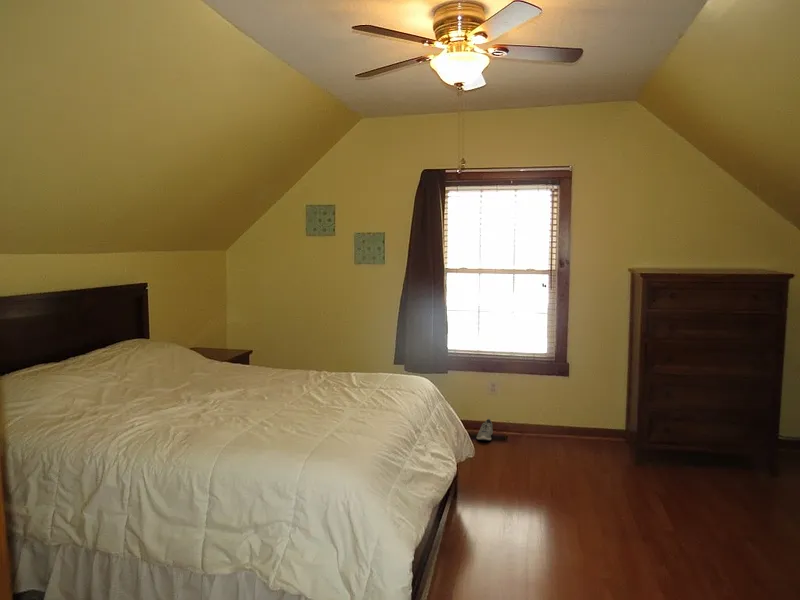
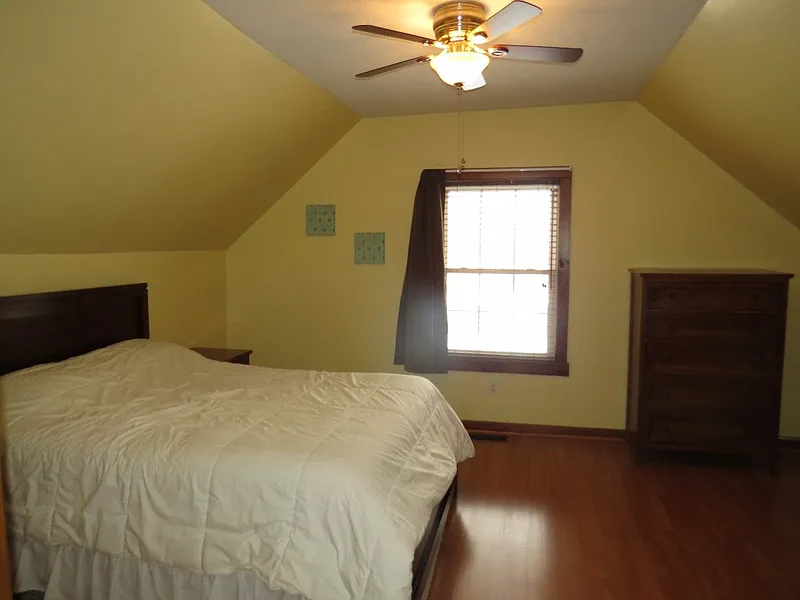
- sneaker [476,418,494,441]
